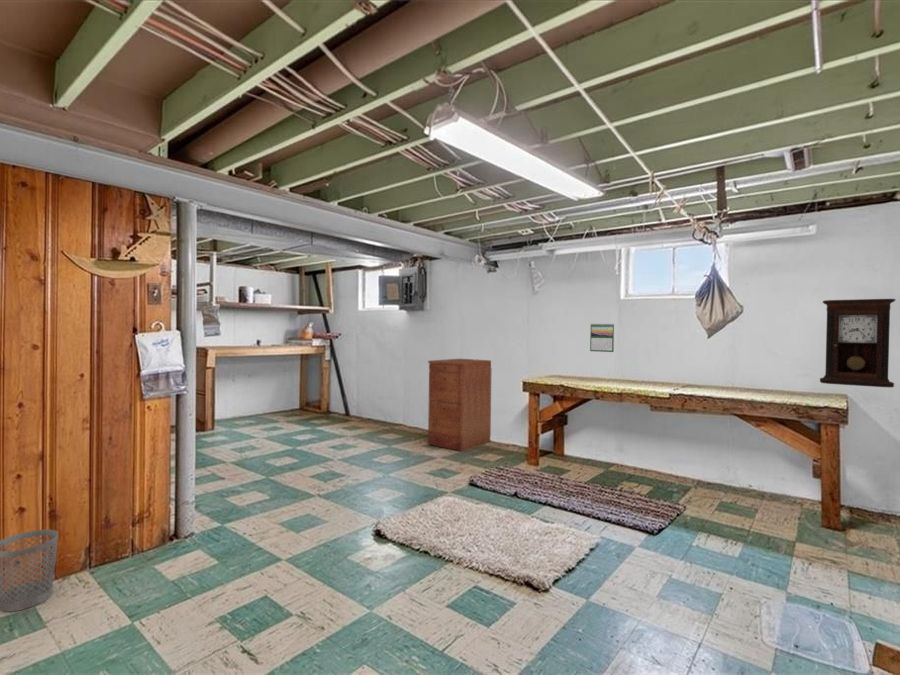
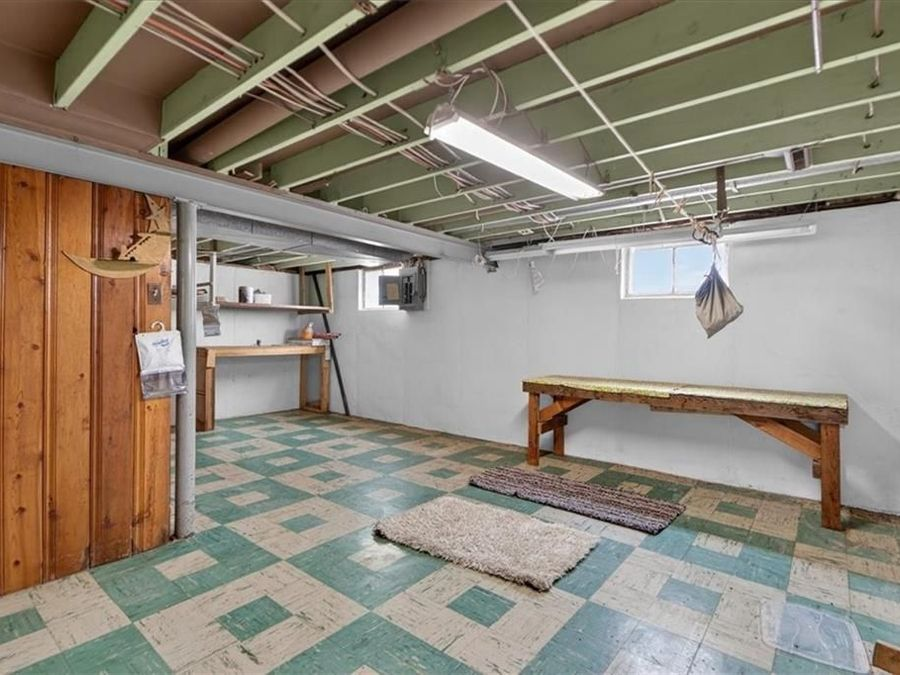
- calendar [589,322,615,353]
- filing cabinet [427,358,492,452]
- wastebasket [0,529,59,613]
- pendulum clock [819,298,897,388]
